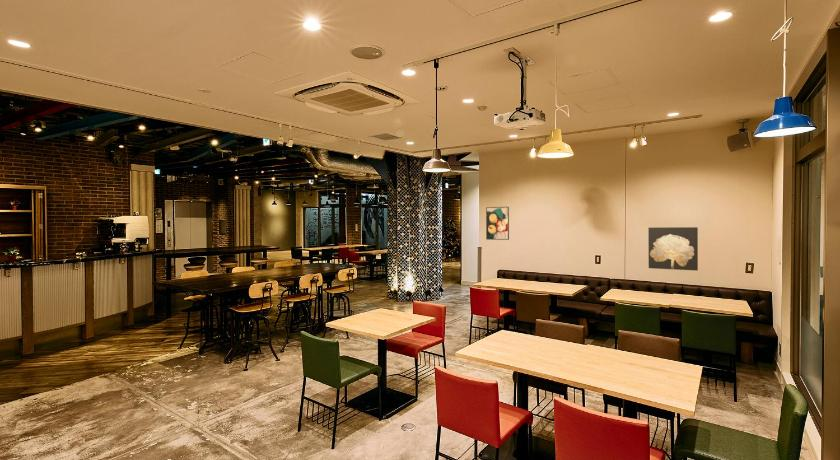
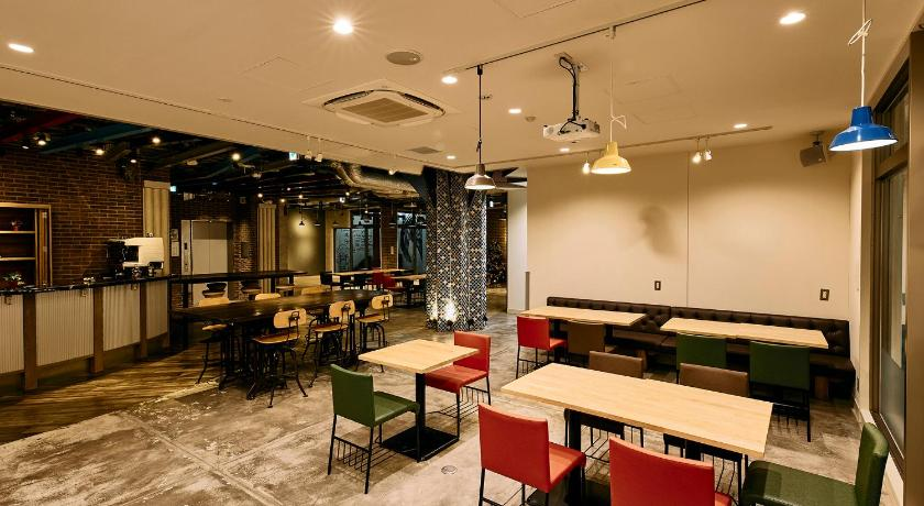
- wall art [647,226,699,272]
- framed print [485,206,510,241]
